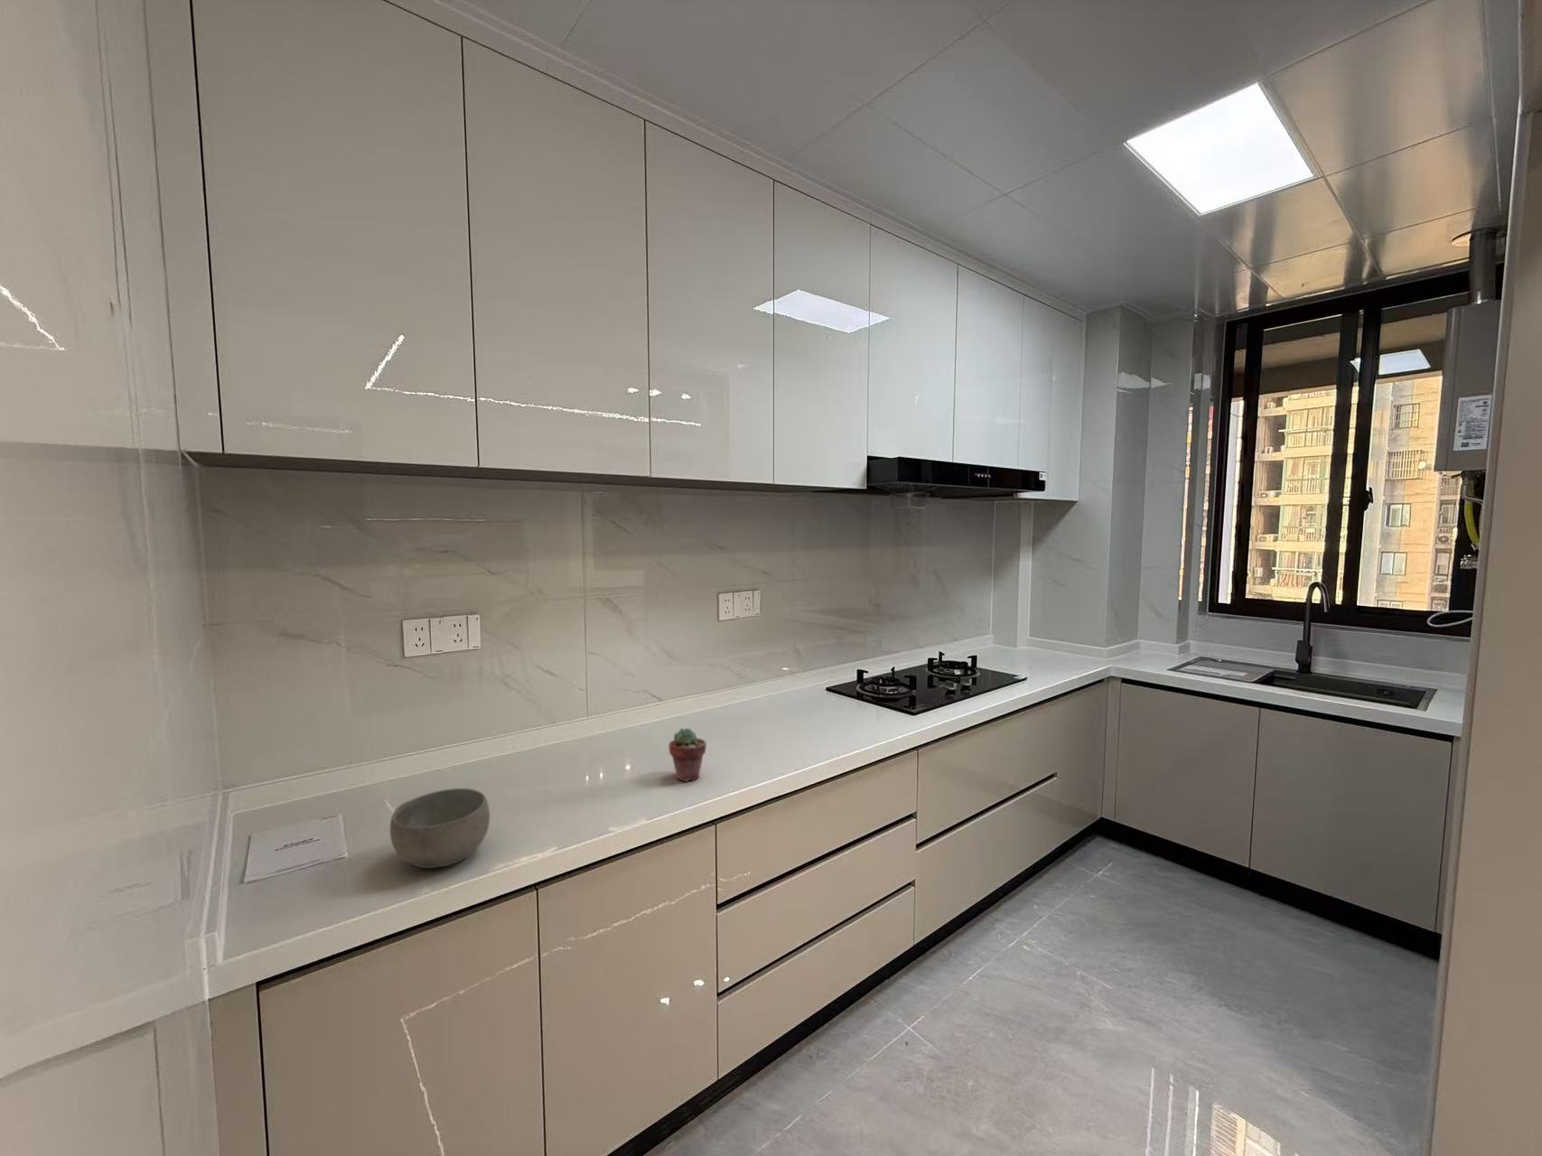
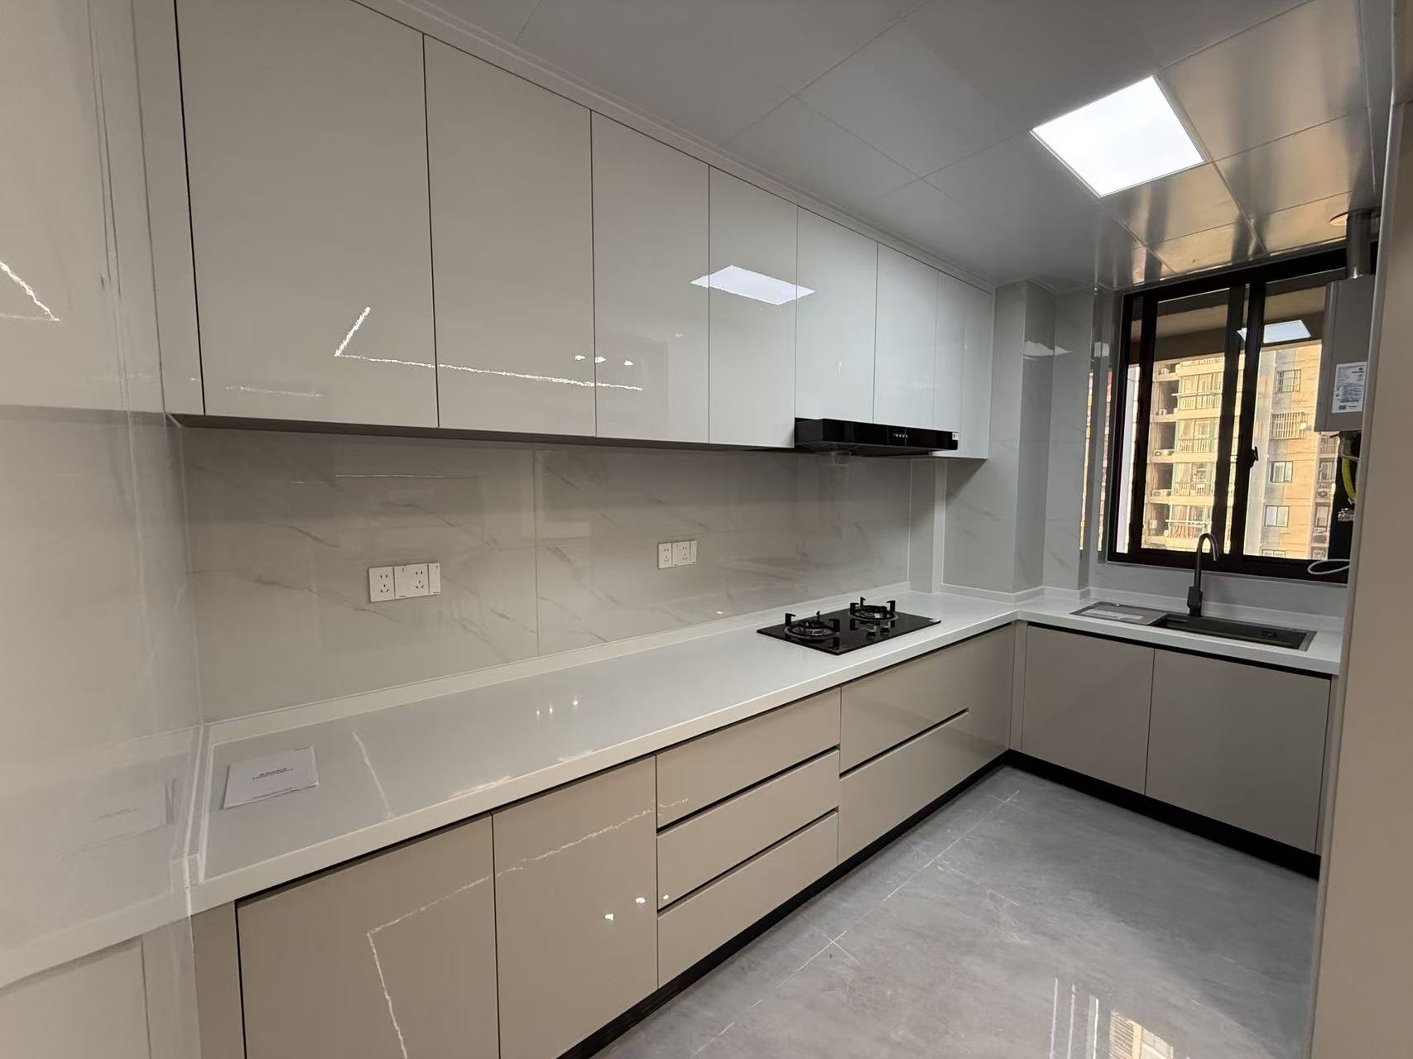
- bowl [389,788,491,868]
- potted succulent [669,727,708,782]
